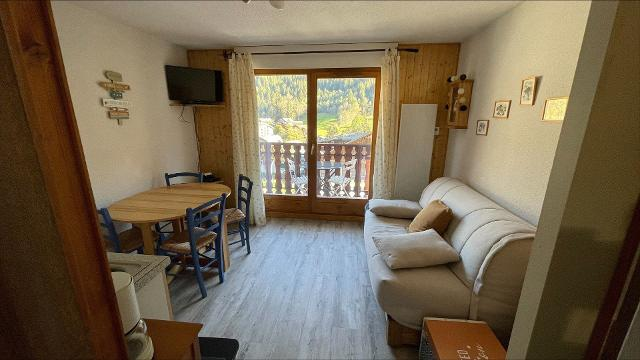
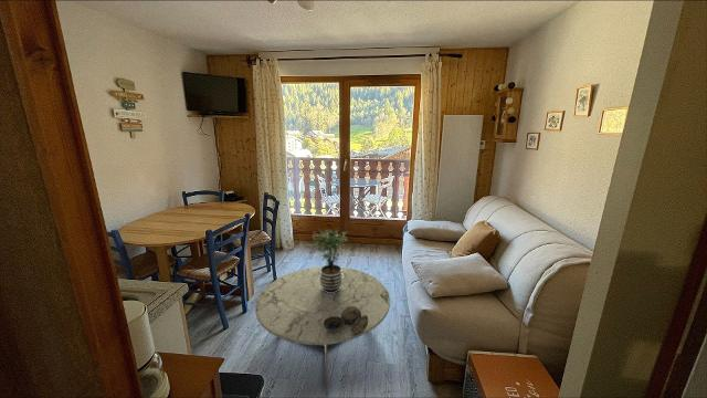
+ coffee table [254,265,391,397]
+ potted plant [305,227,348,293]
+ decorative bowl [324,306,368,333]
